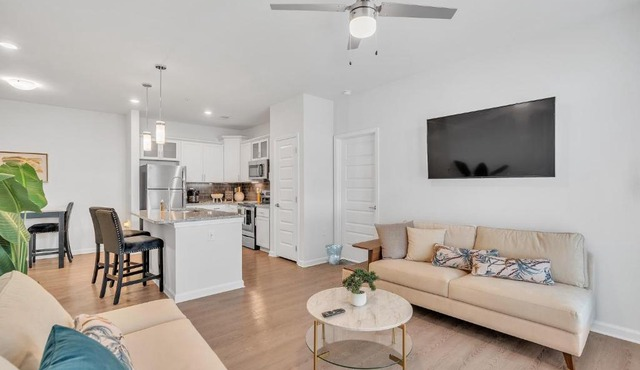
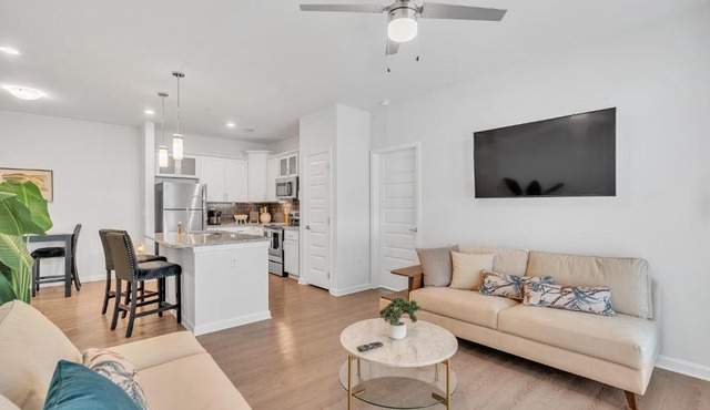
- waste basket [325,243,344,265]
